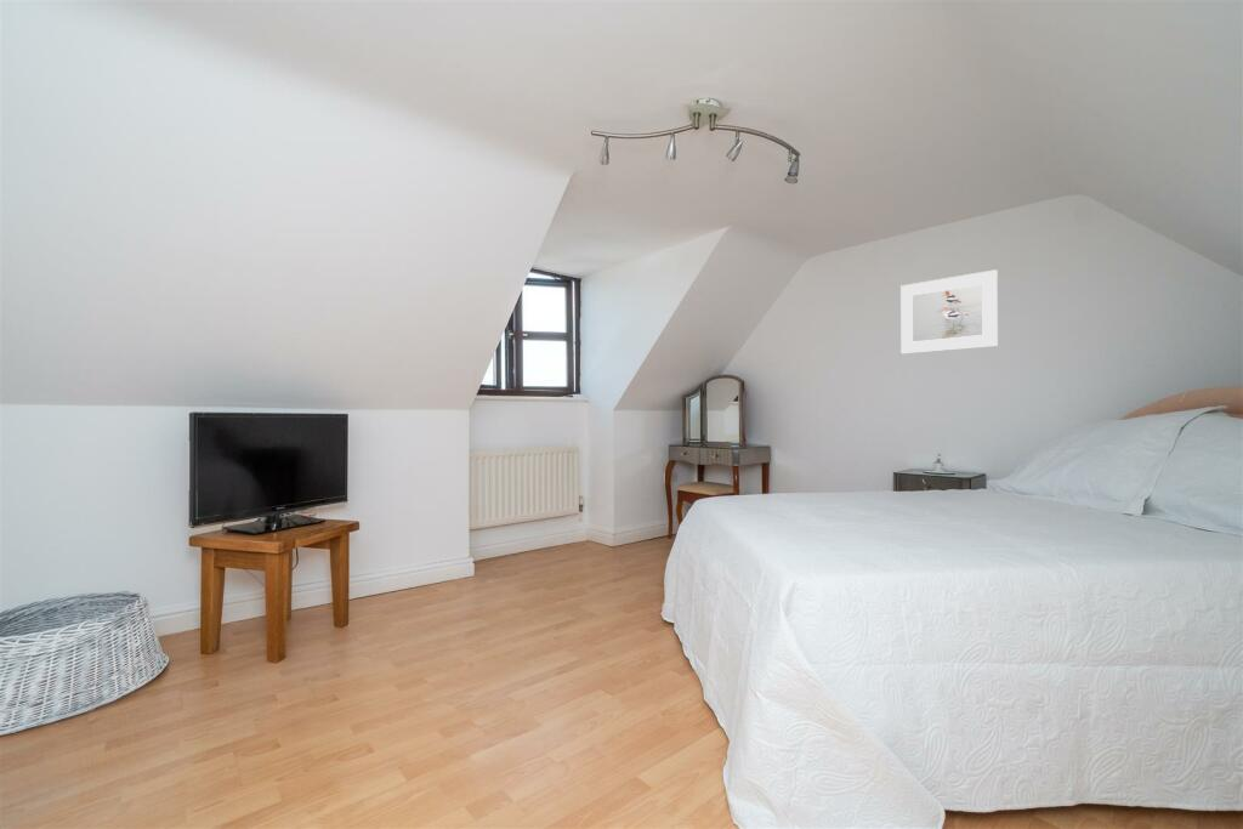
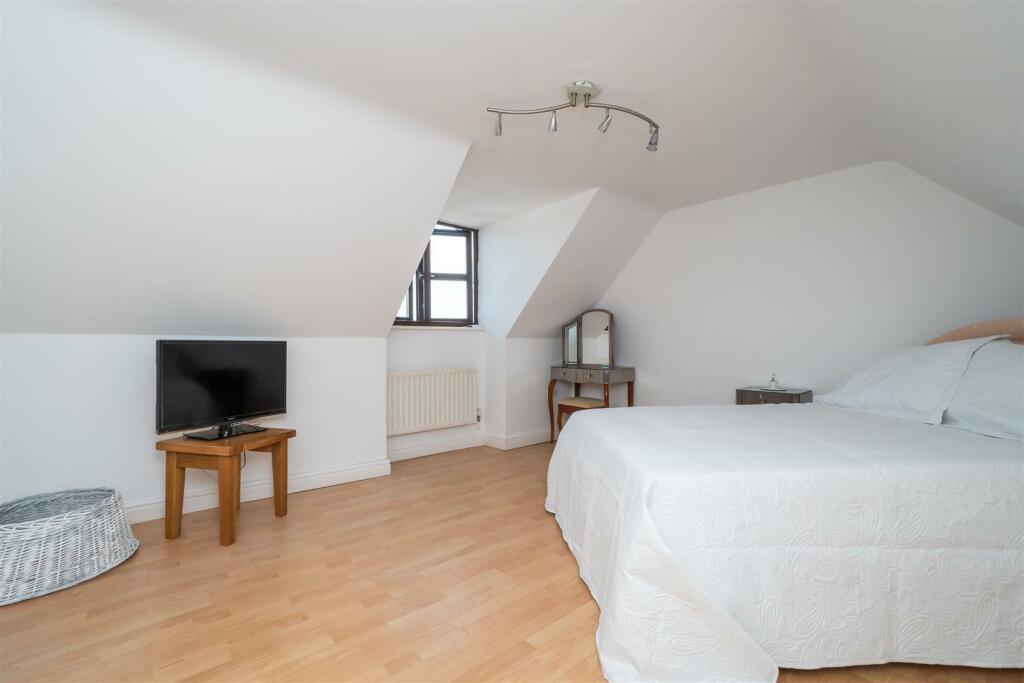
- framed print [899,268,999,356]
